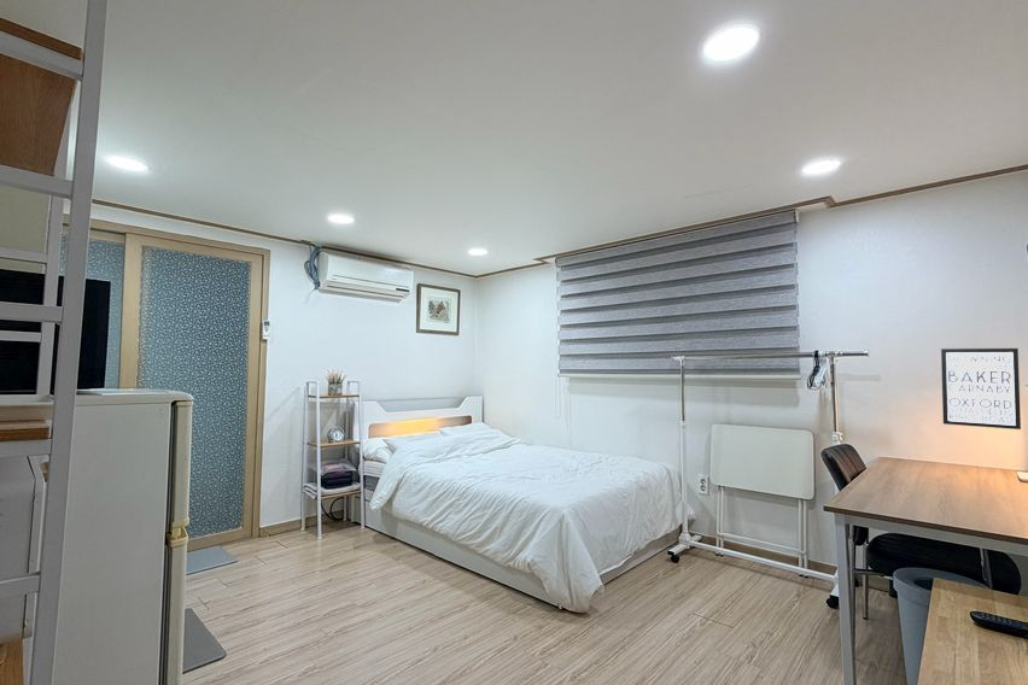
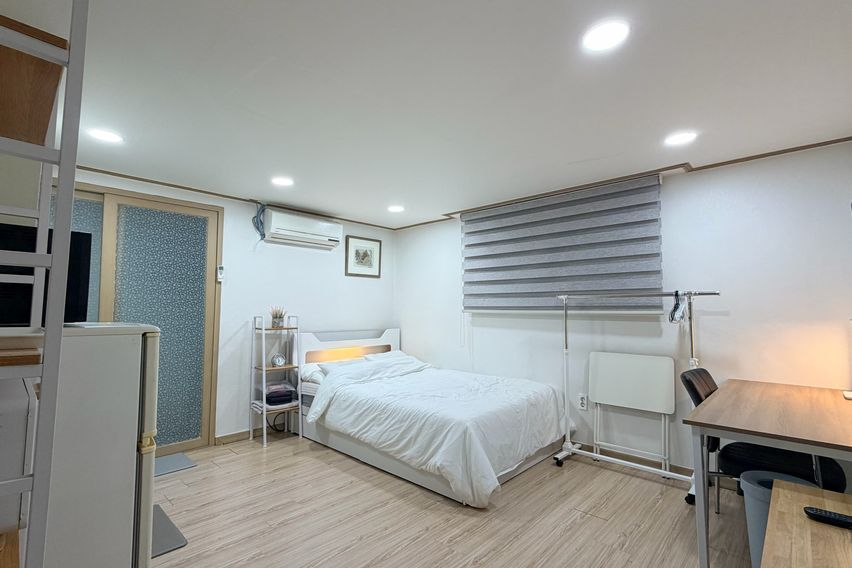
- wall art [940,347,1022,431]
